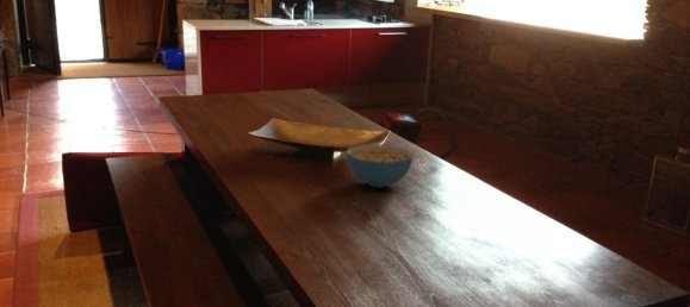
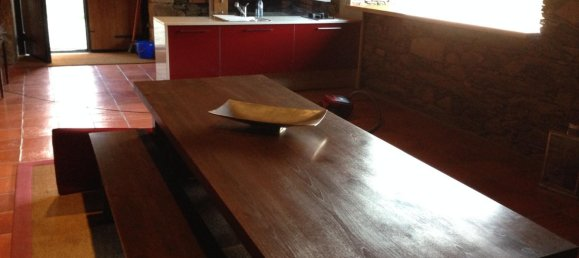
- cereal bowl [344,143,415,188]
